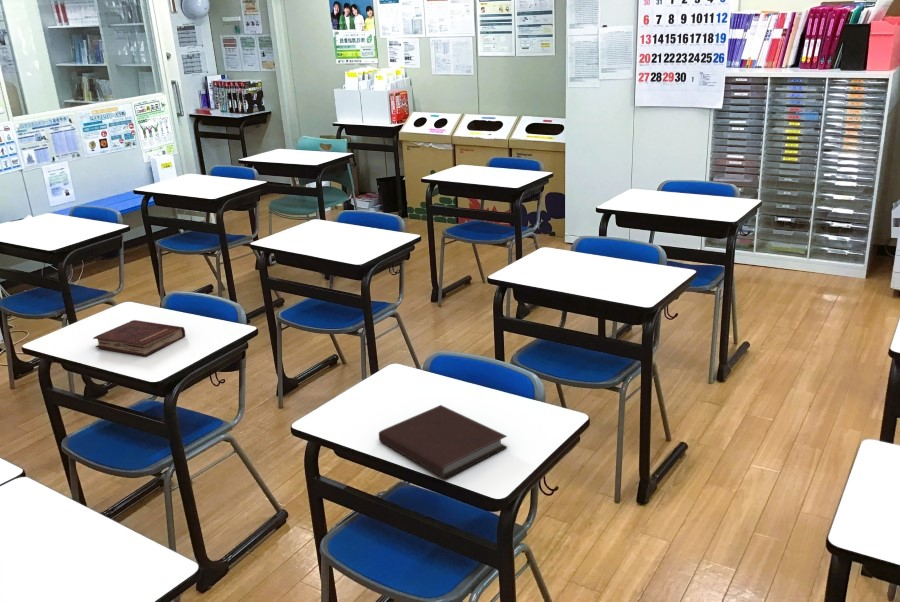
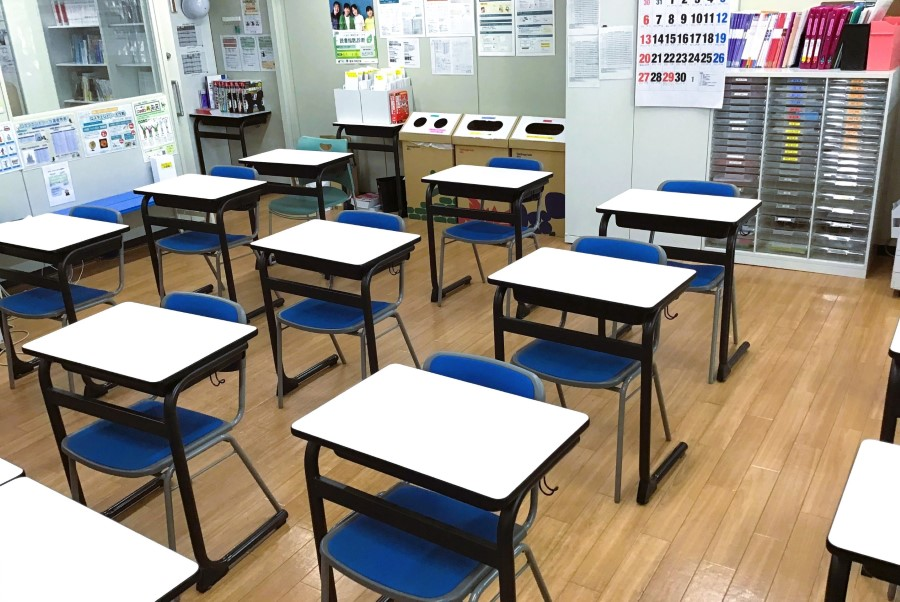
- notebook [378,404,508,479]
- hardback book [92,319,186,357]
